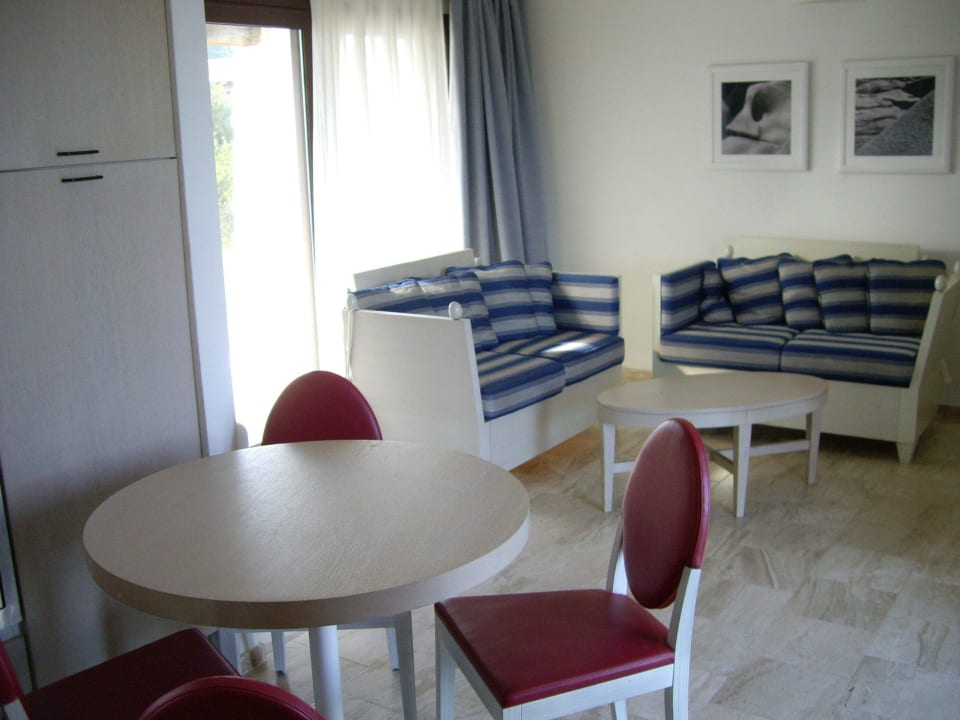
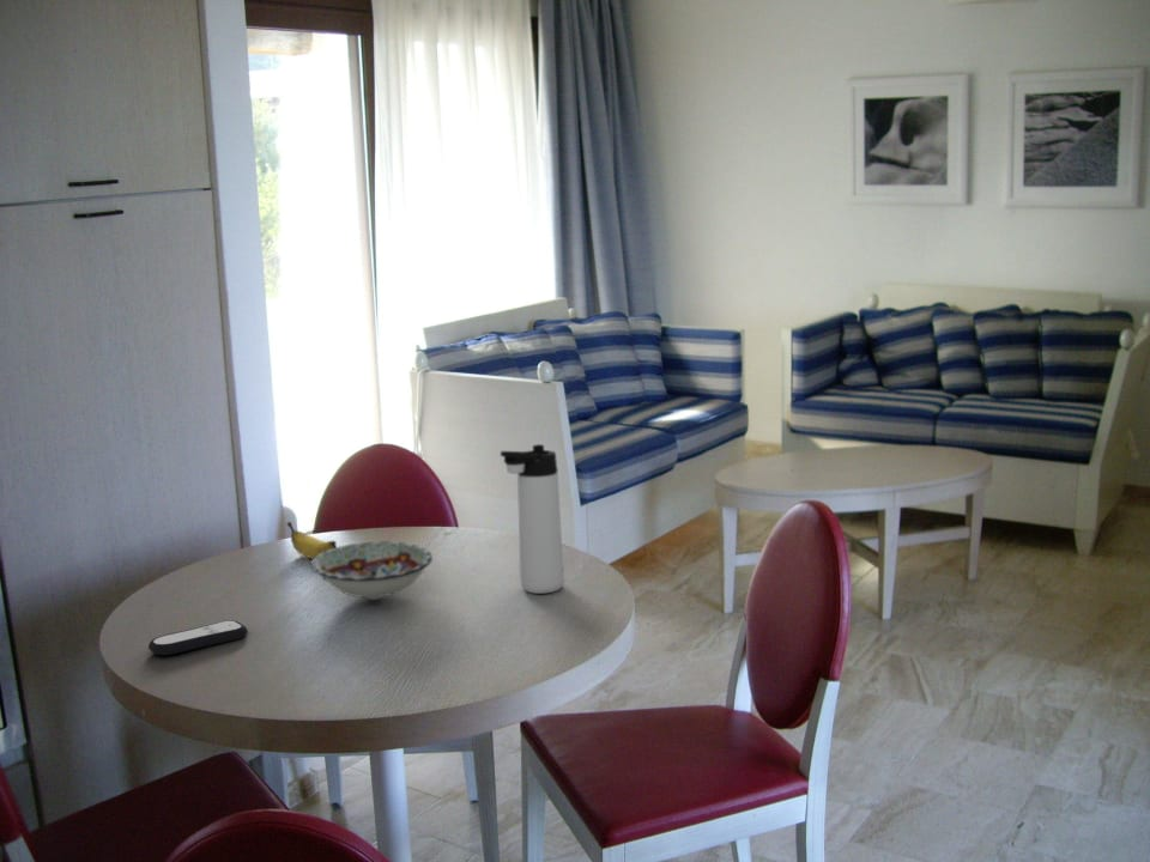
+ thermos bottle [500,443,565,595]
+ banana [286,521,338,560]
+ remote control [147,619,249,656]
+ bowl [310,540,434,601]
